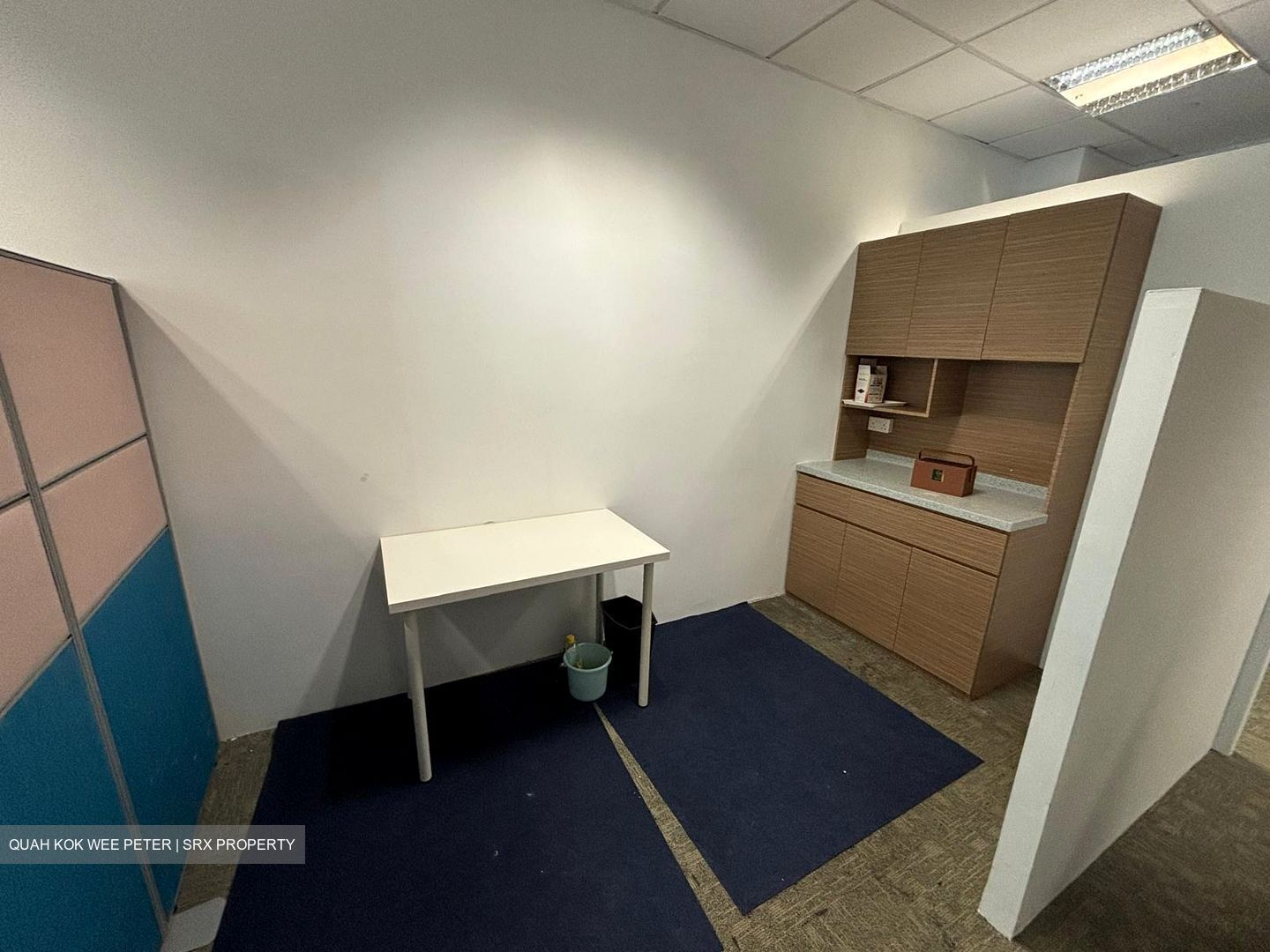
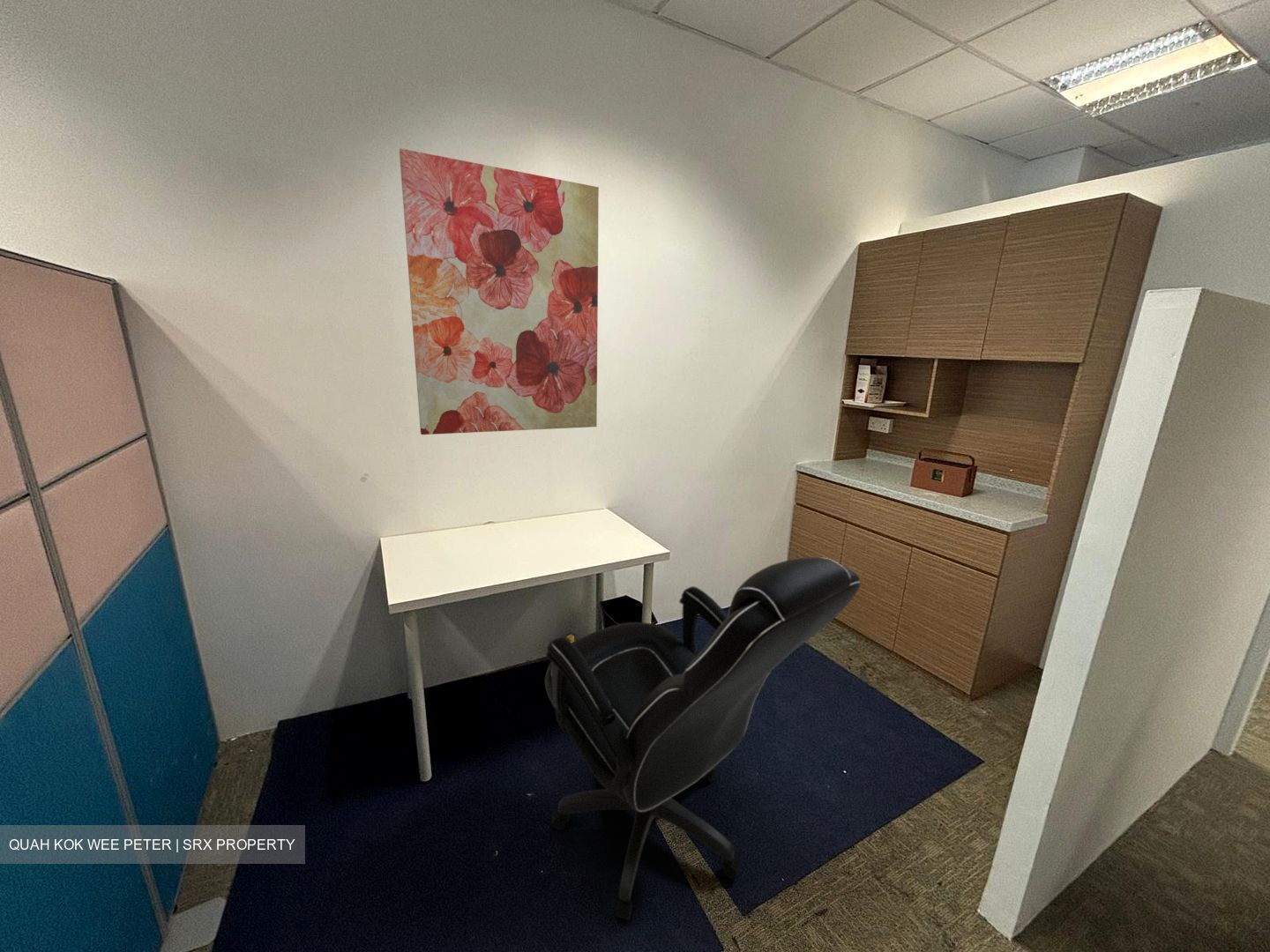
+ wall art [399,147,600,435]
+ office chair [544,556,862,921]
